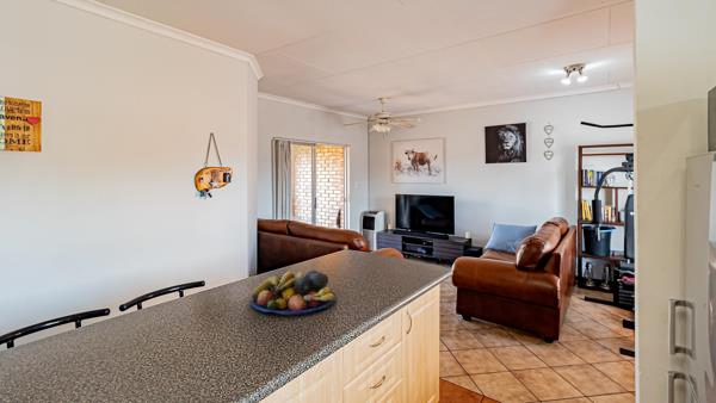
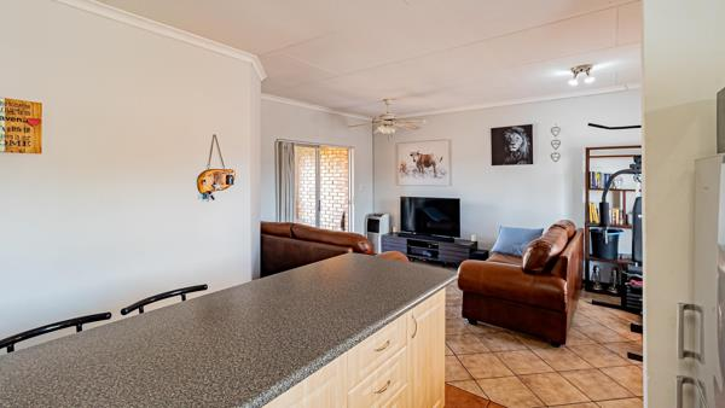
- fruit bowl [251,269,338,315]
